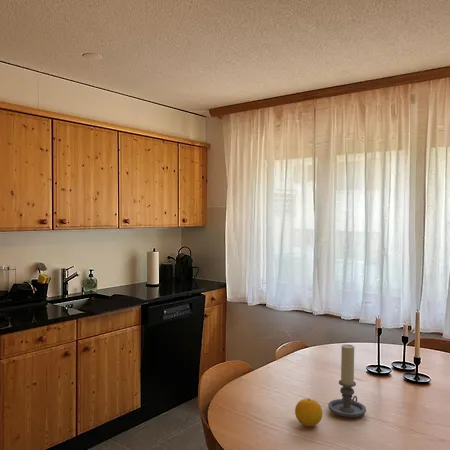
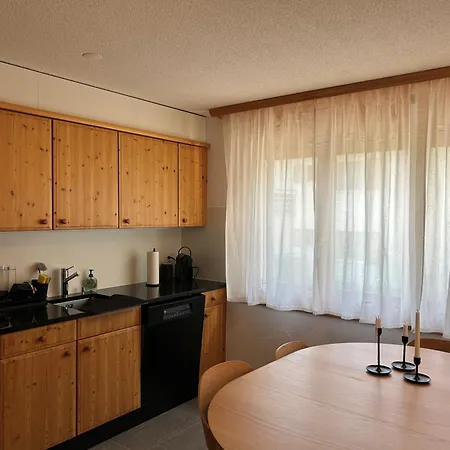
- fruit [294,397,323,427]
- candle holder [327,344,367,418]
